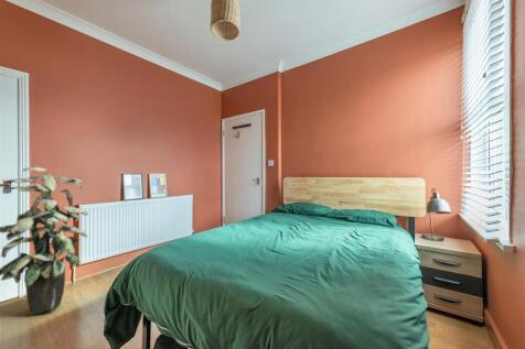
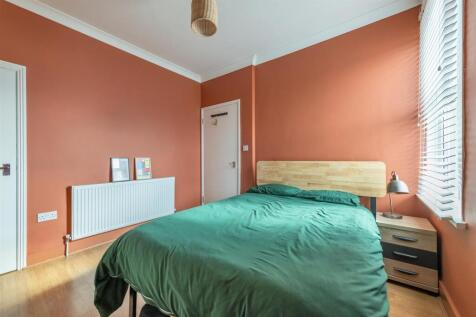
- indoor plant [0,166,89,316]
